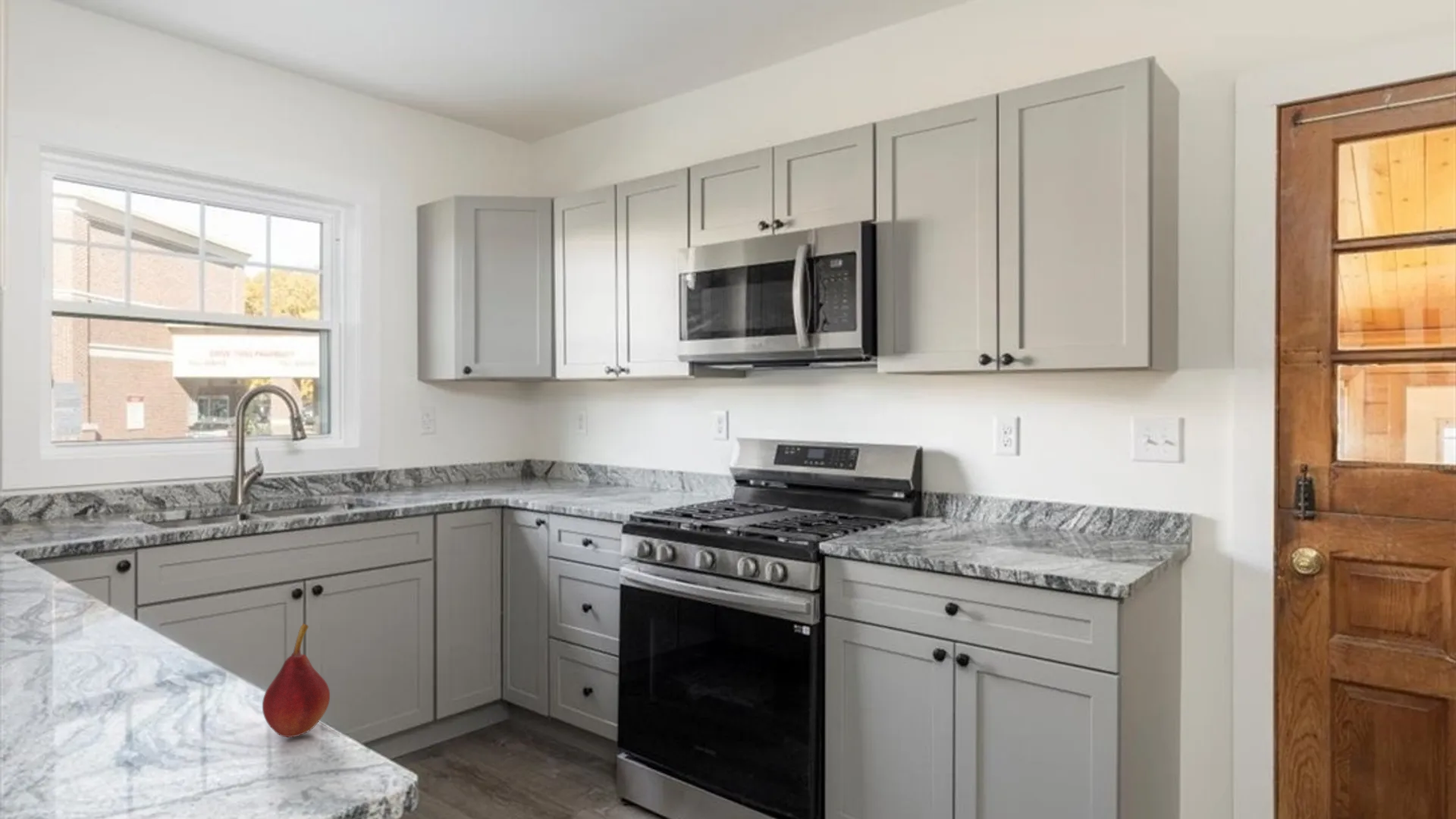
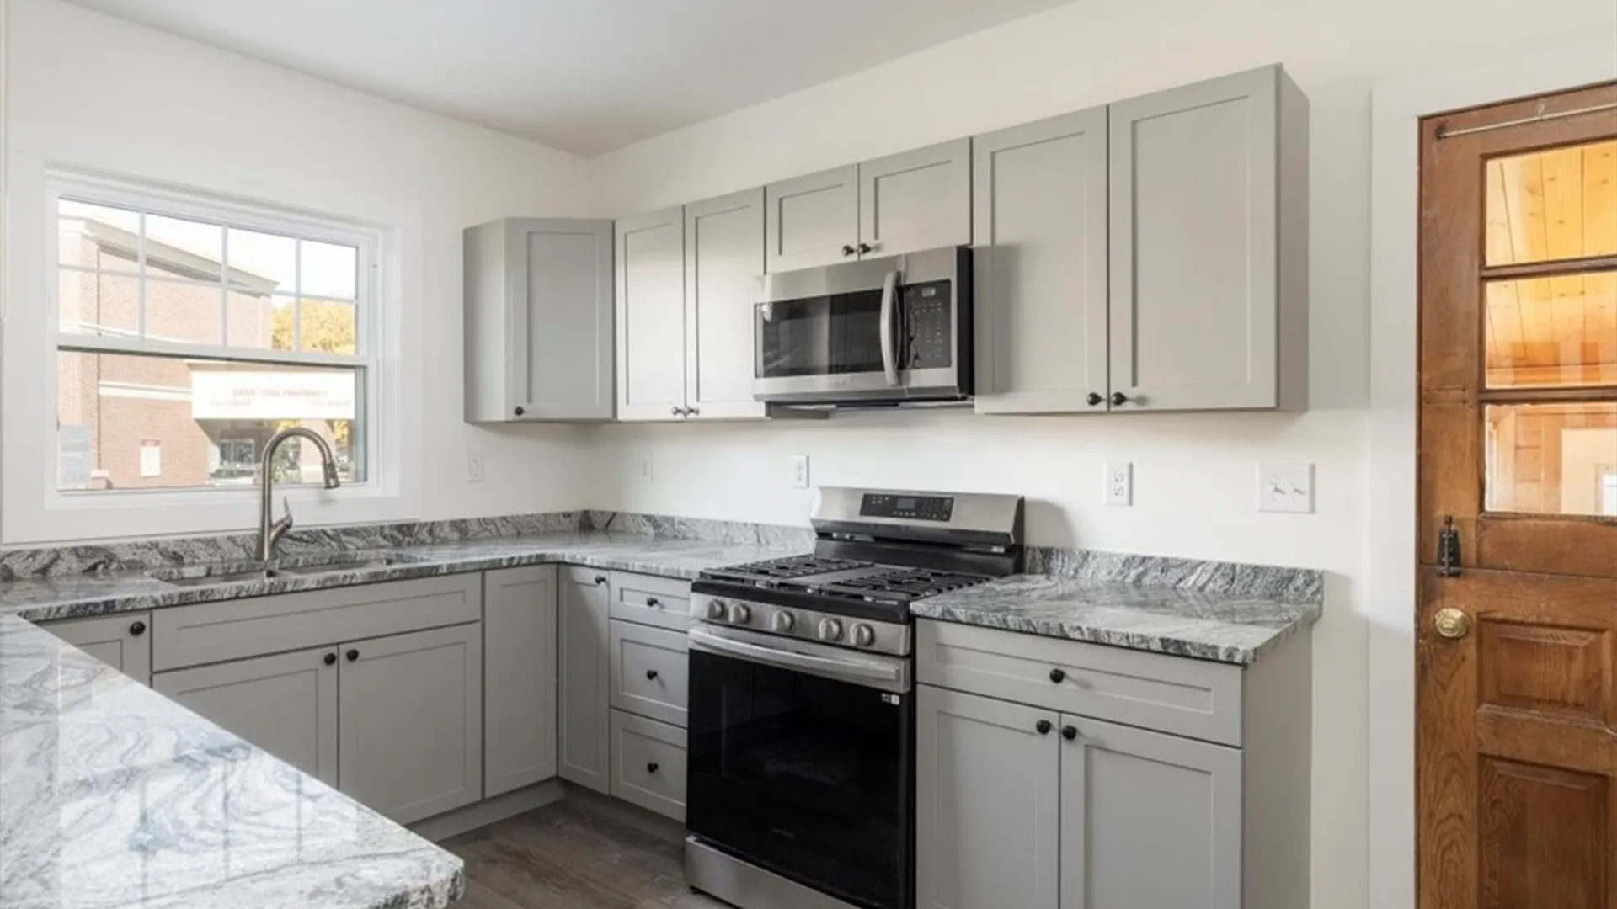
- fruit [262,623,331,738]
